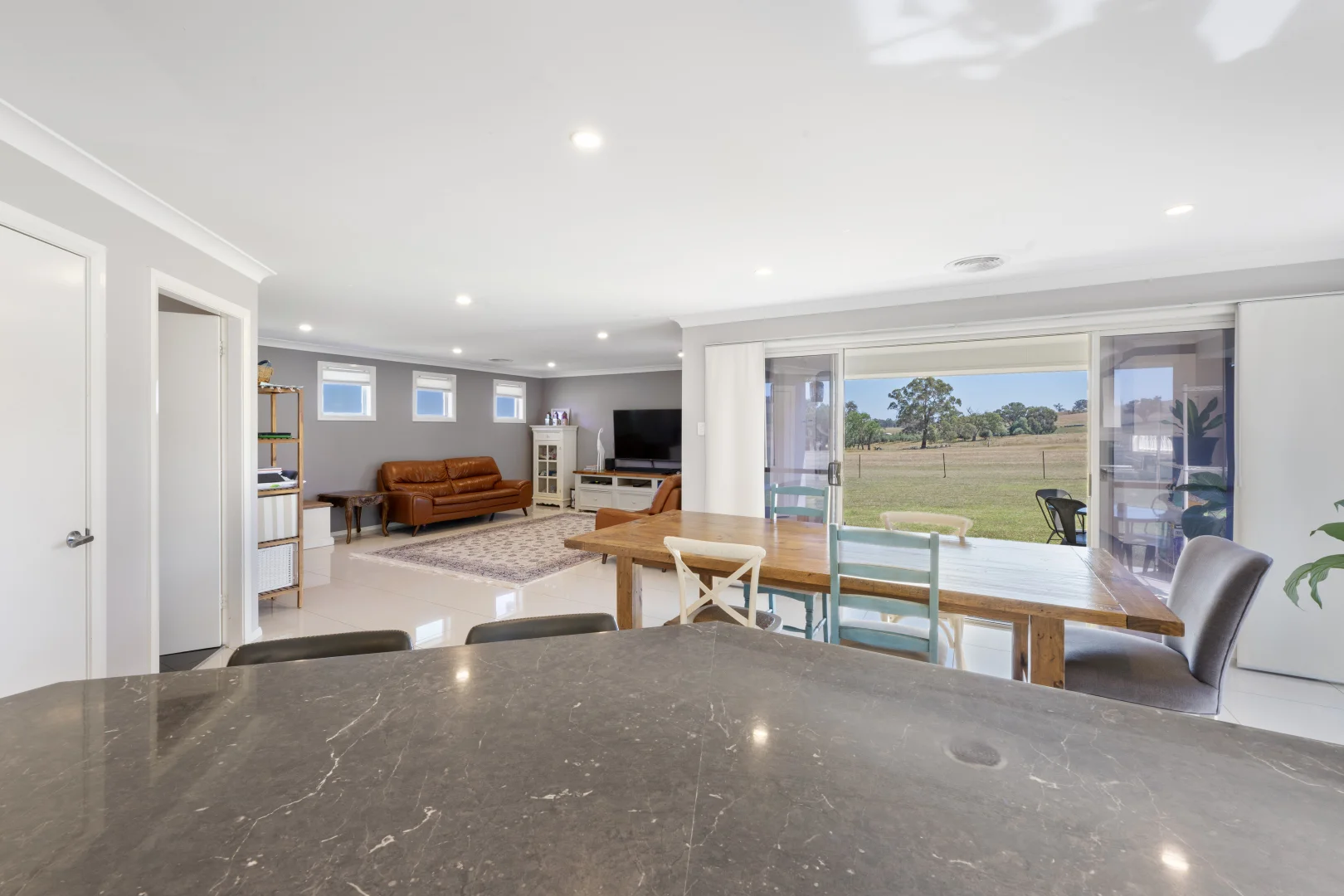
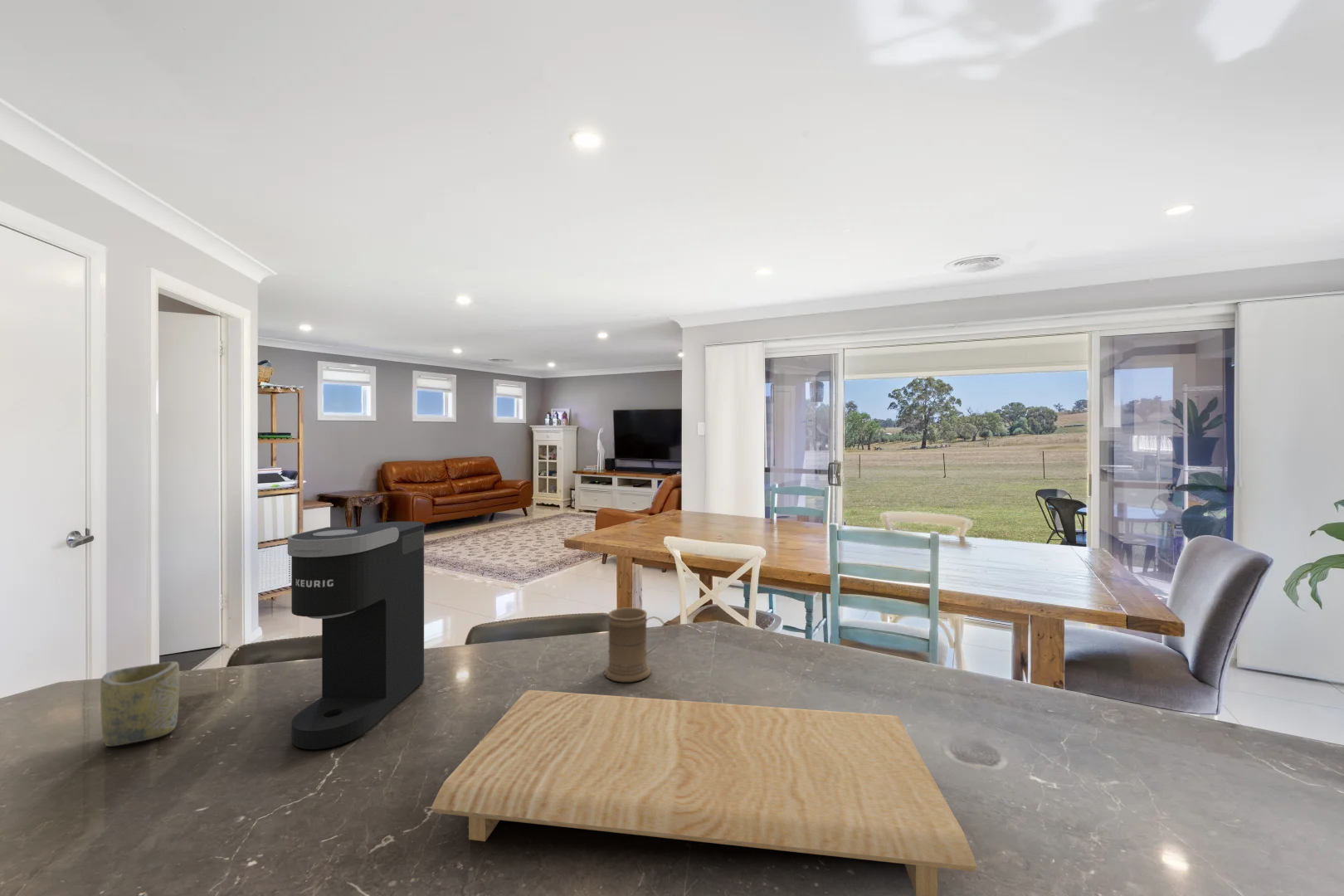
+ cutting board [431,689,978,896]
+ cup [100,661,180,747]
+ coffee maker [287,521,425,751]
+ mug [603,606,667,683]
